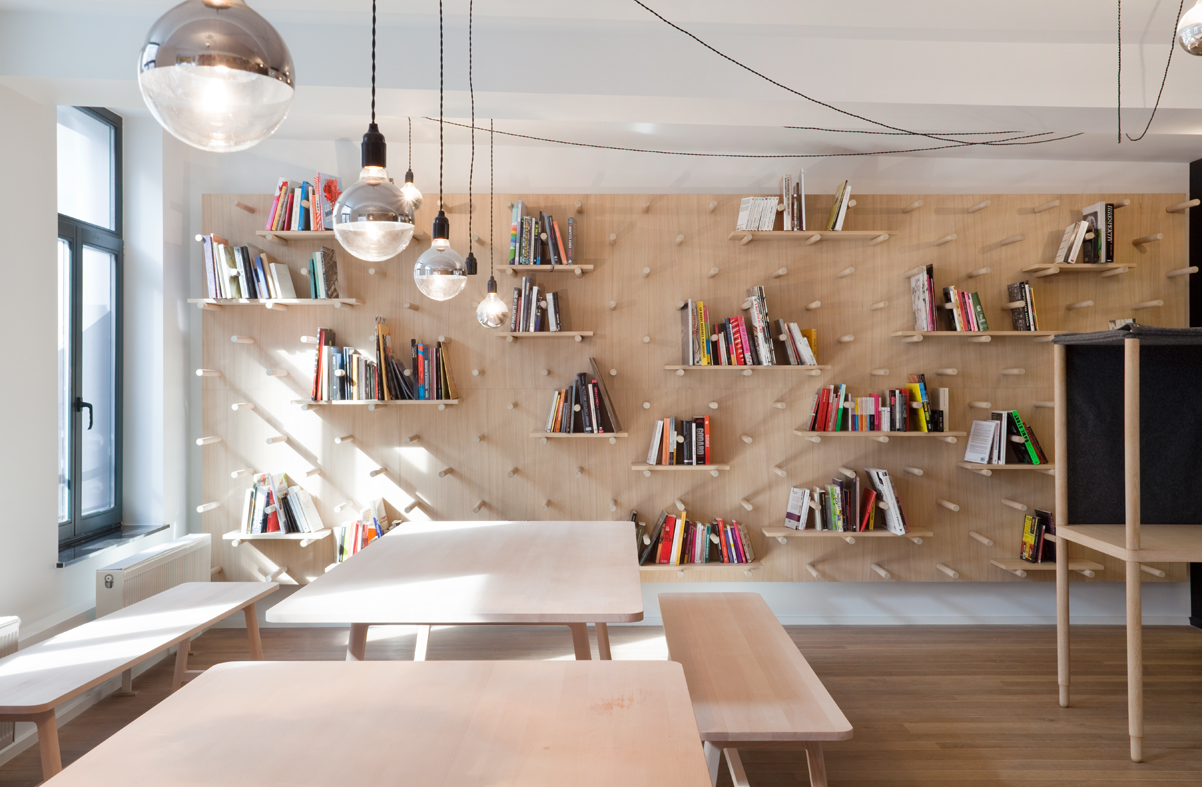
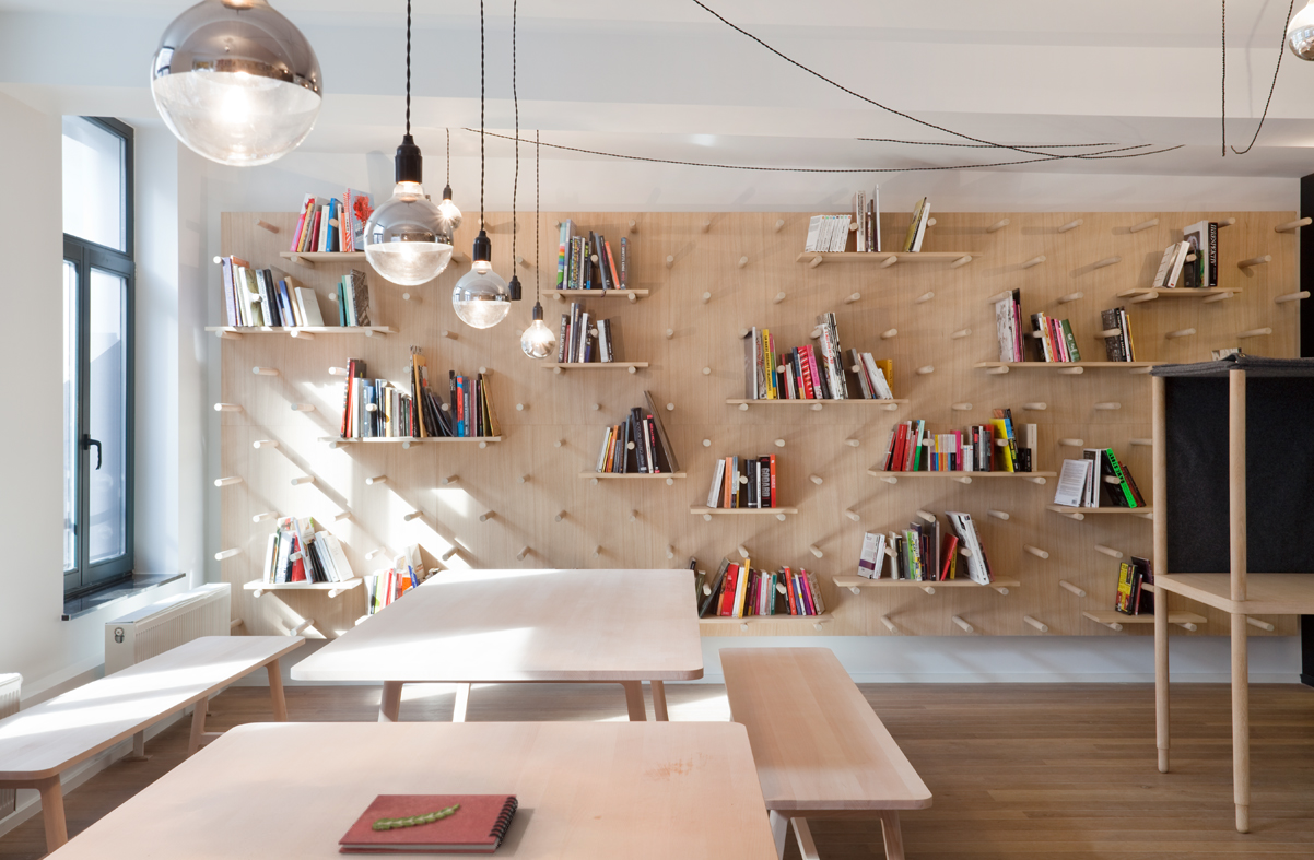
+ notebook [338,793,519,855]
